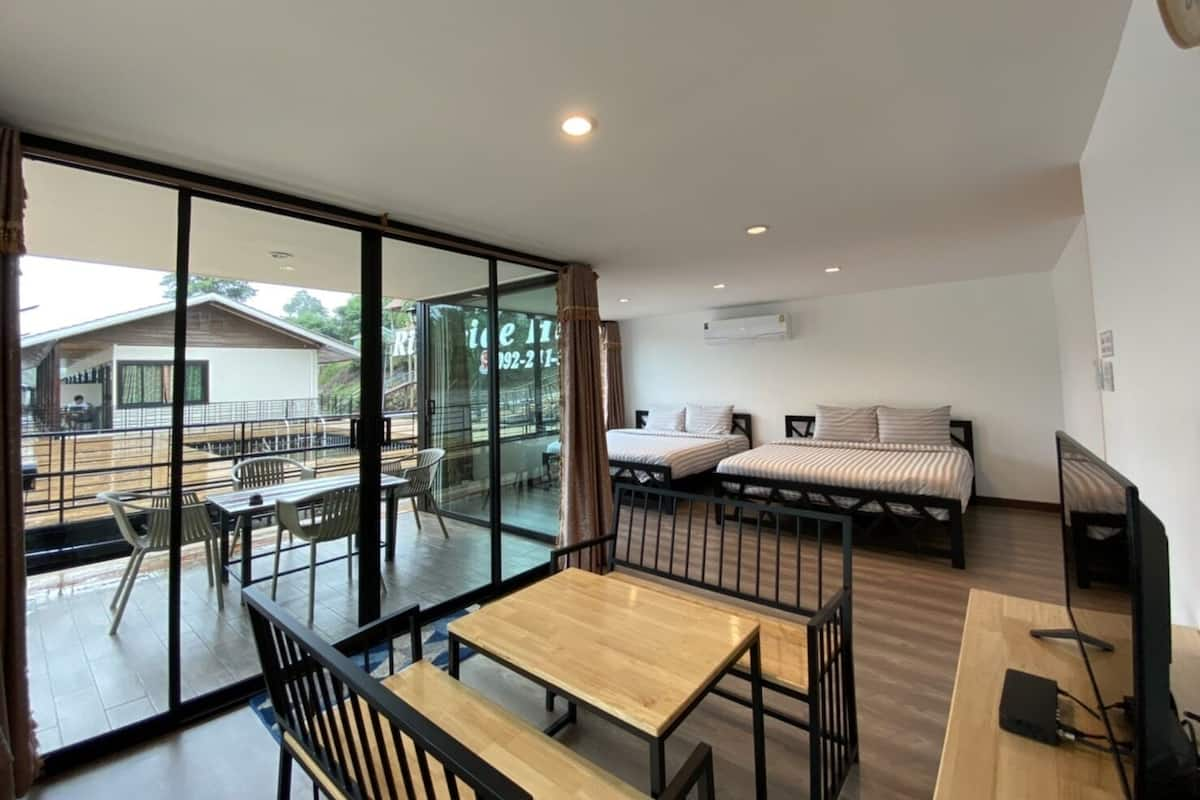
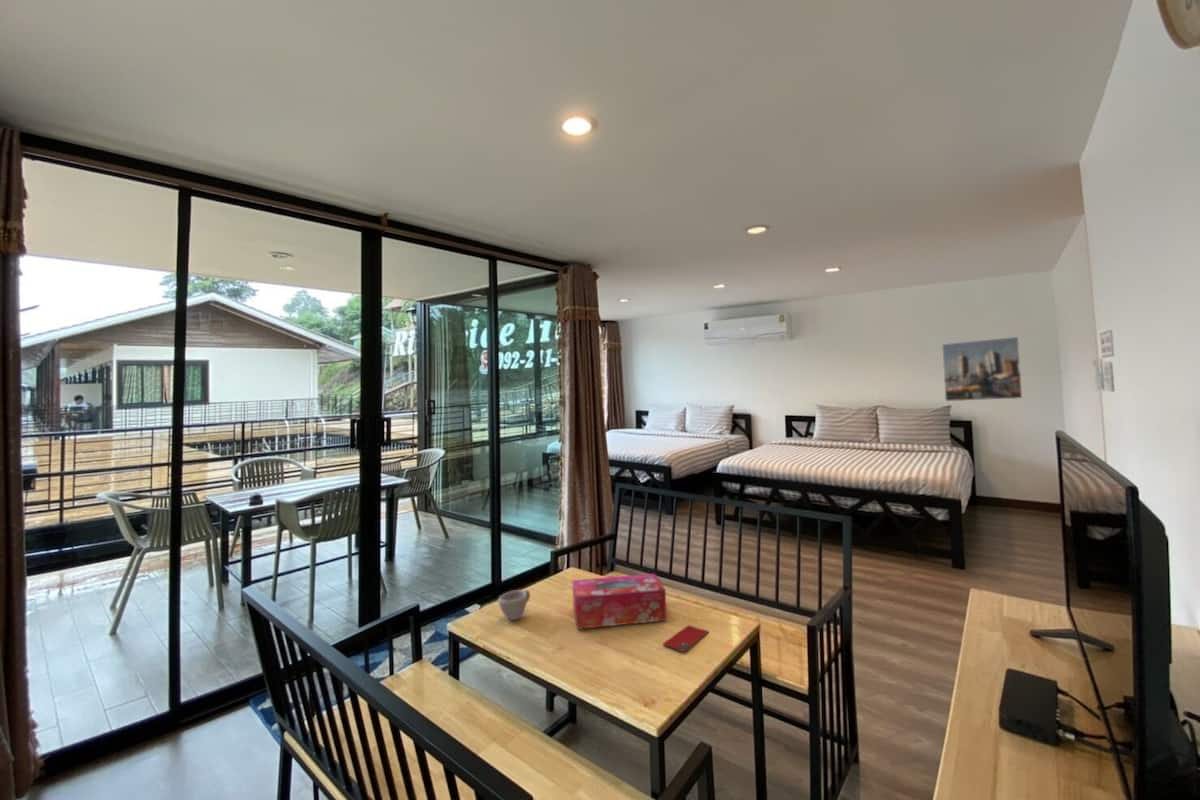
+ smartphone [662,624,710,653]
+ tissue box [572,573,668,630]
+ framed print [941,336,1023,402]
+ cup [497,589,531,621]
